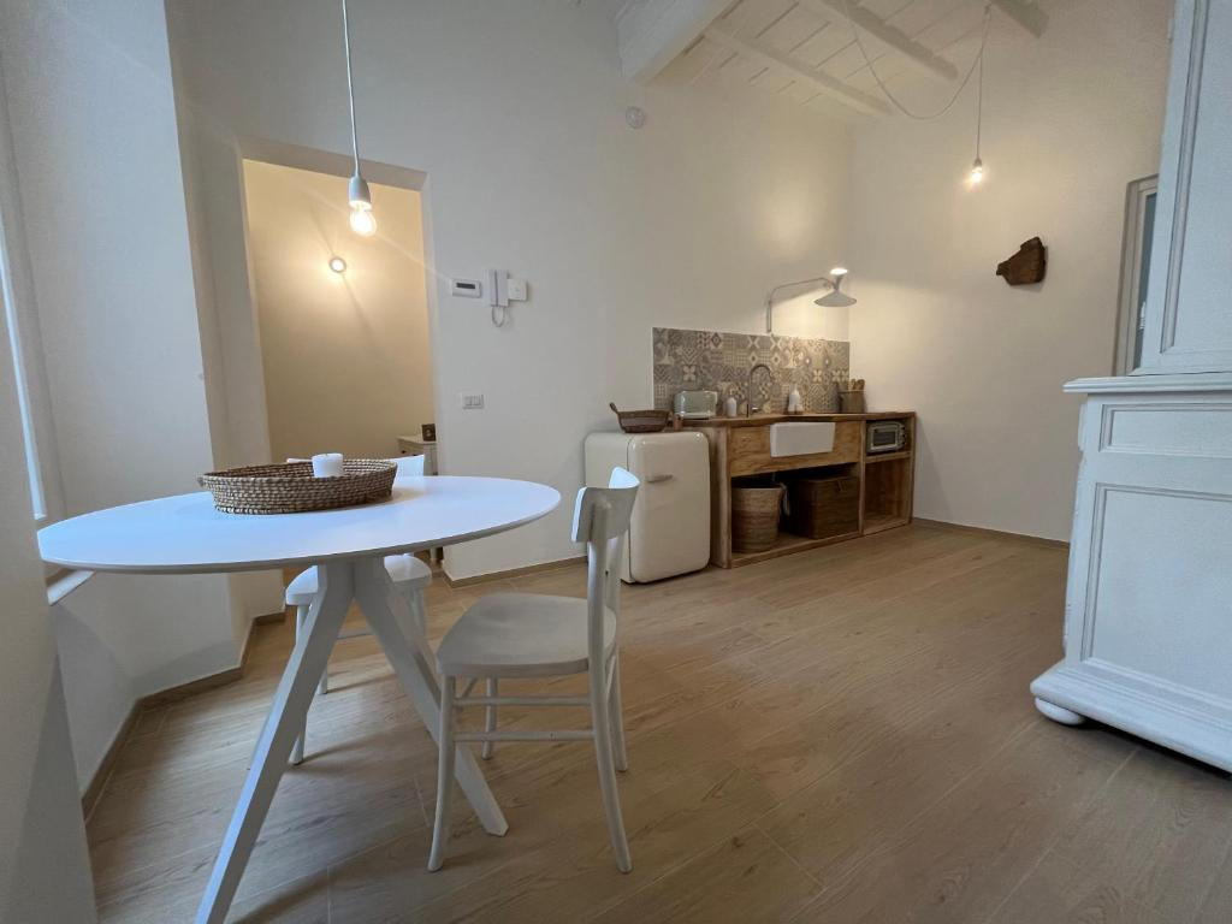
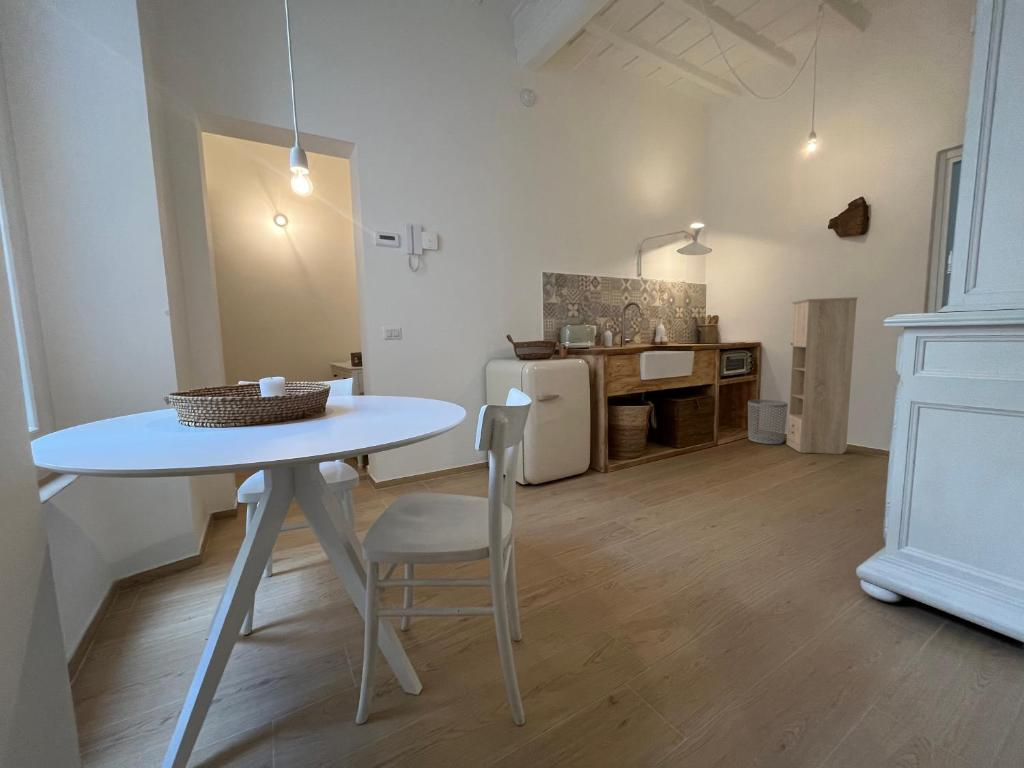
+ storage cabinet [785,296,859,455]
+ waste bin [747,399,789,445]
